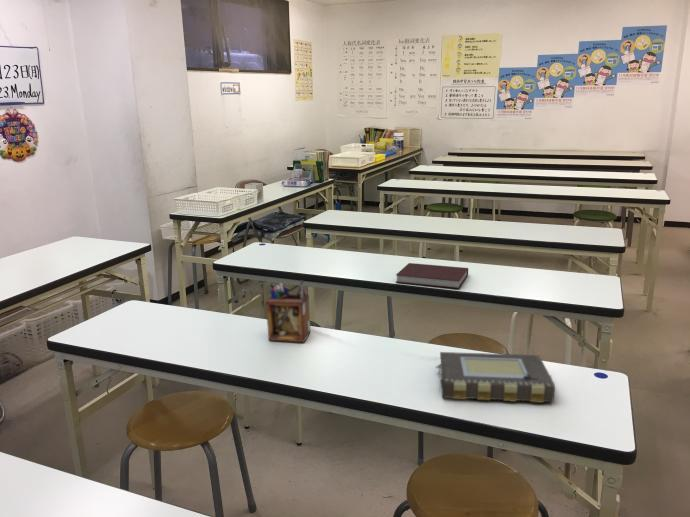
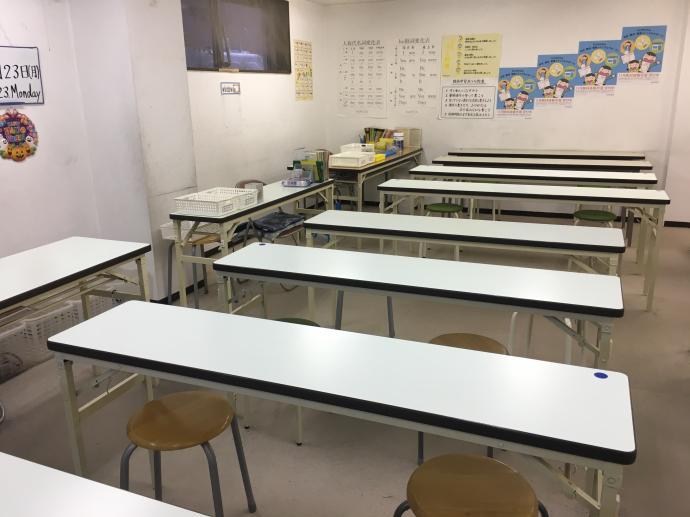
- book [434,351,556,404]
- desk organizer [265,279,311,343]
- notebook [395,262,469,289]
